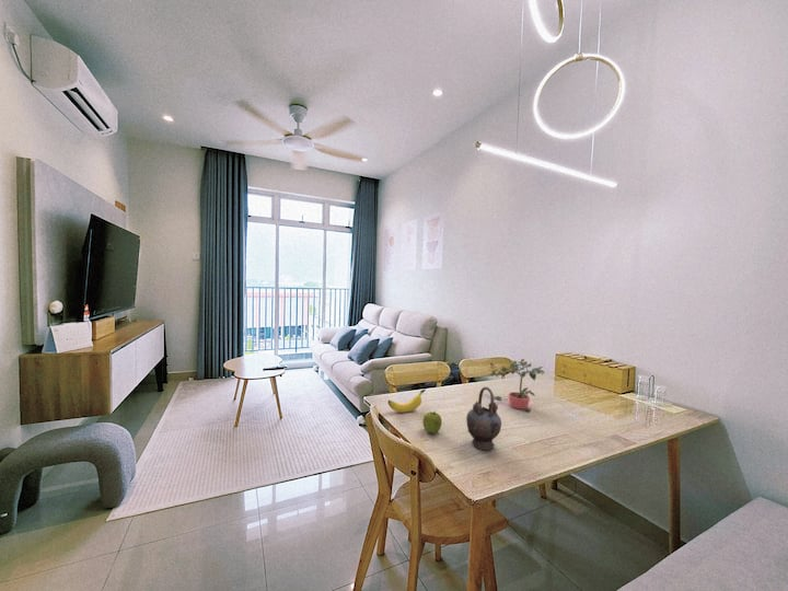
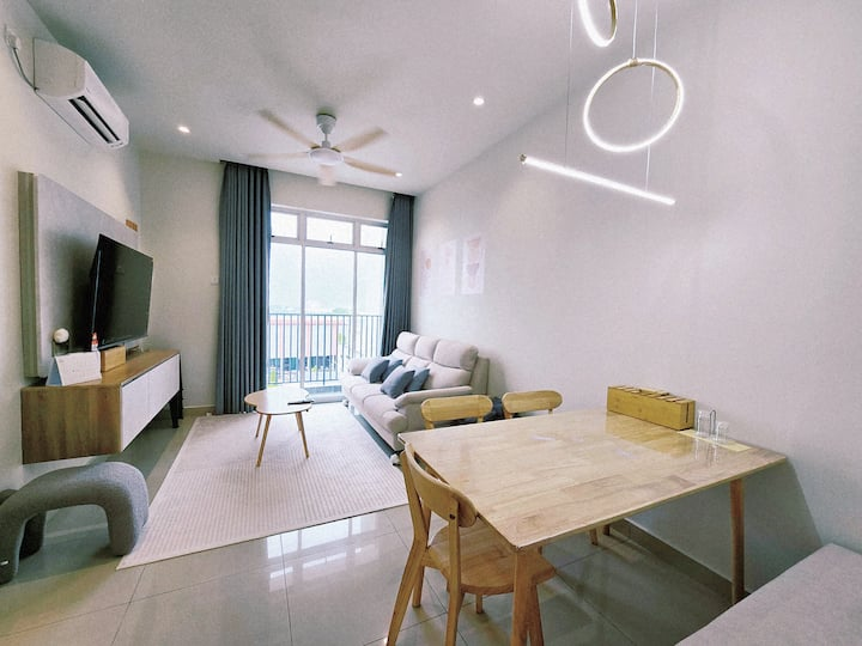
- potted plant [488,358,546,413]
- teapot [465,386,502,451]
- fruit [421,410,443,434]
- banana [386,389,427,414]
